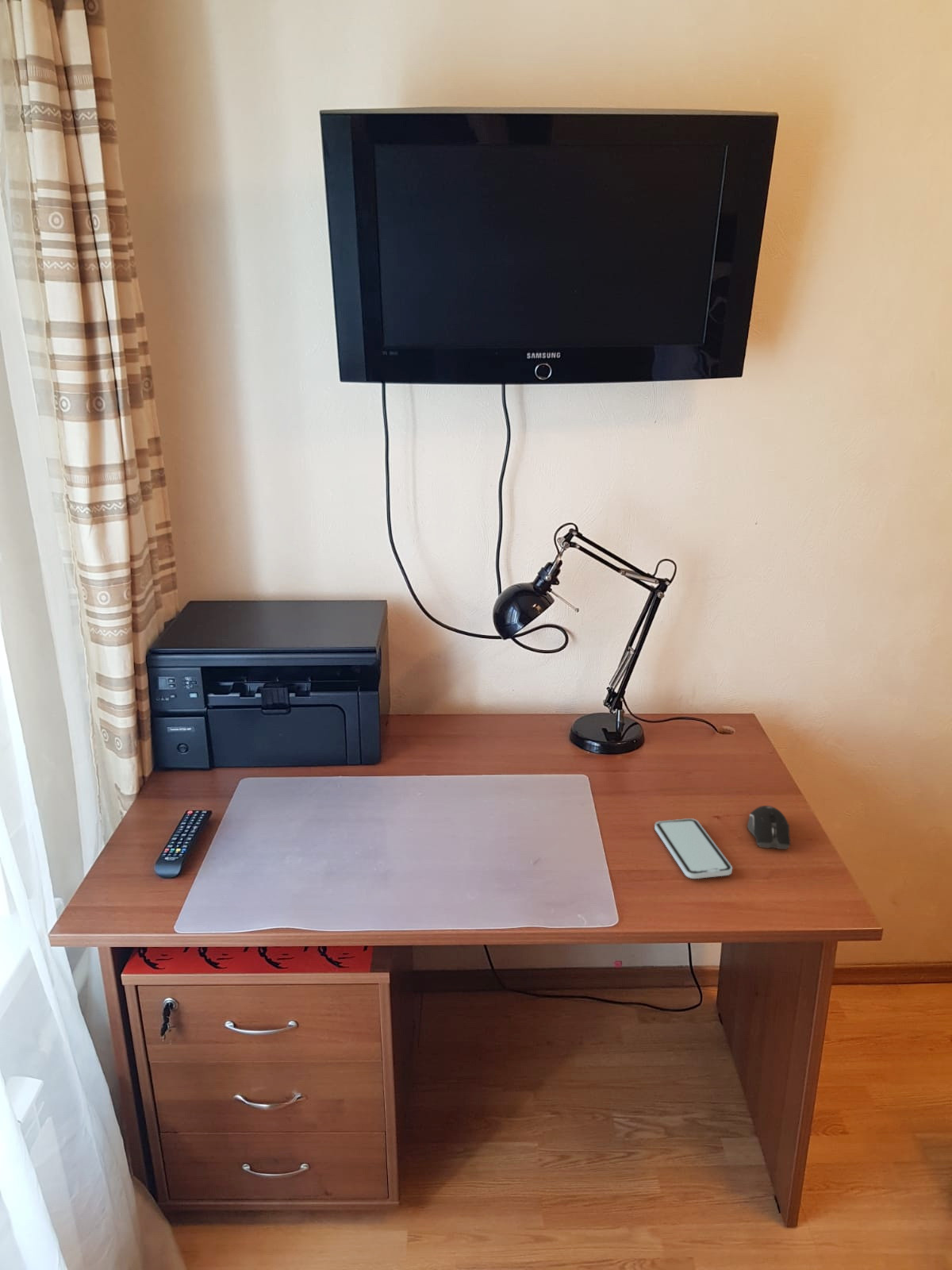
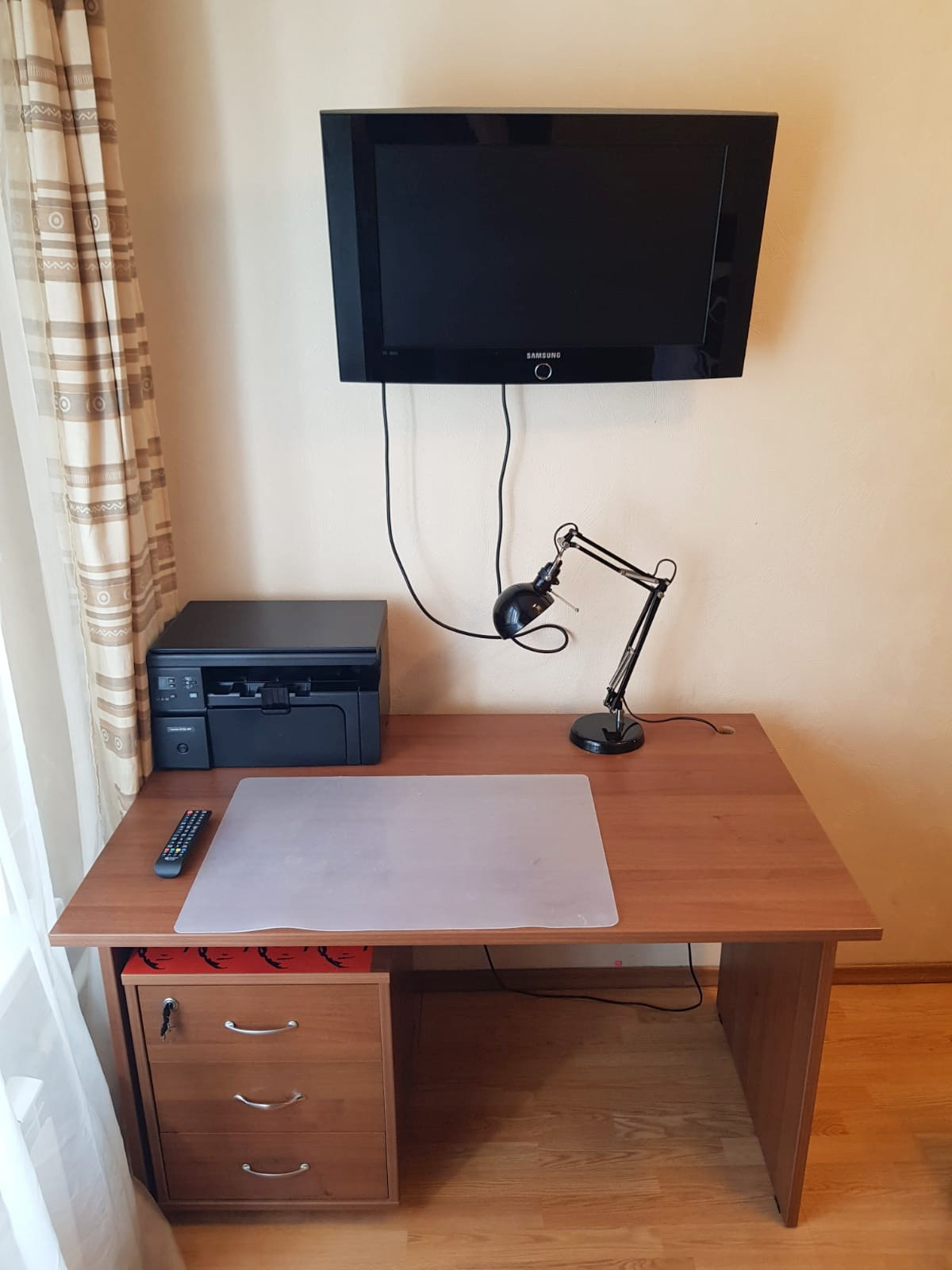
- smartphone [654,818,733,879]
- computer mouse [747,805,791,850]
